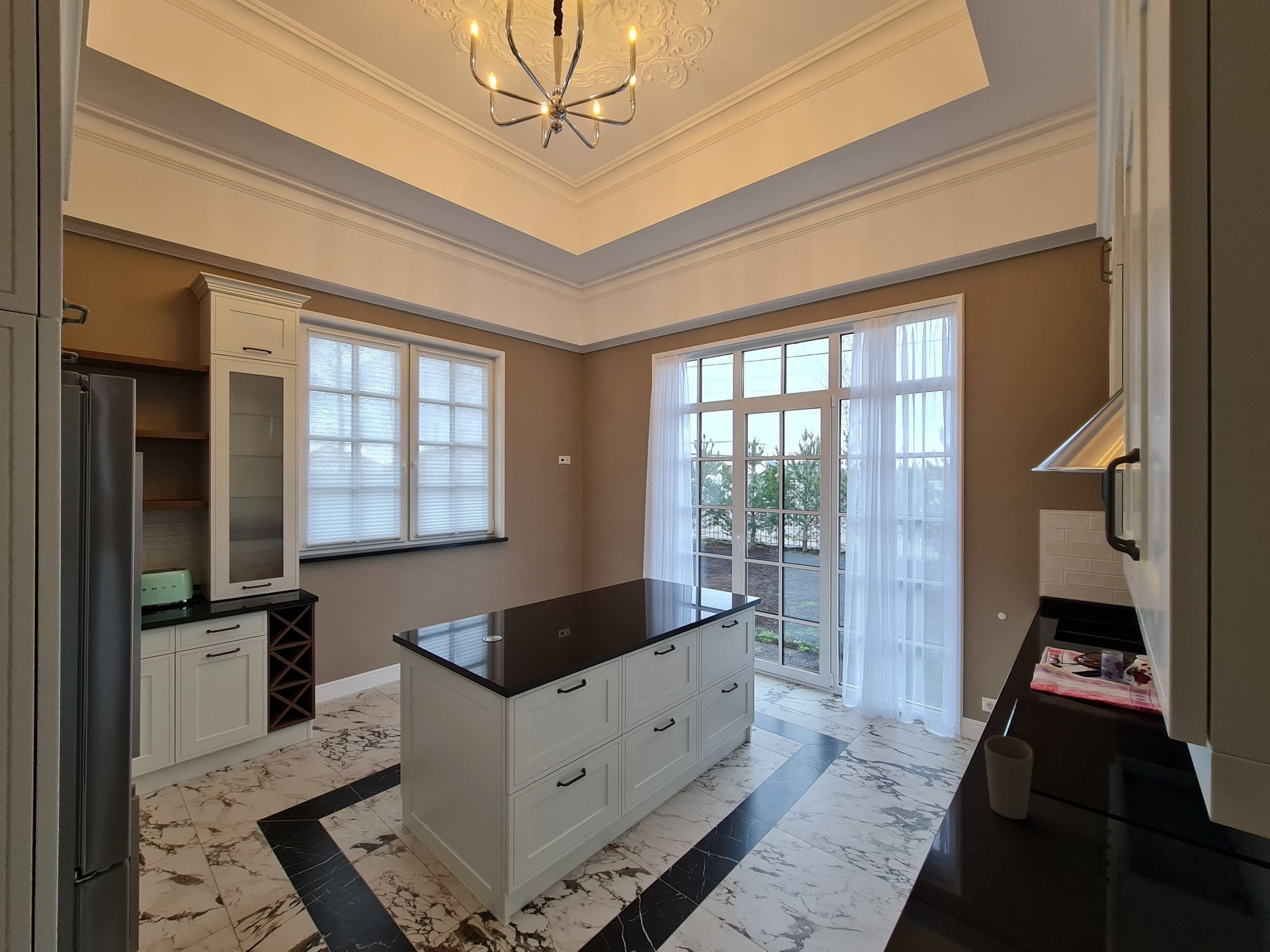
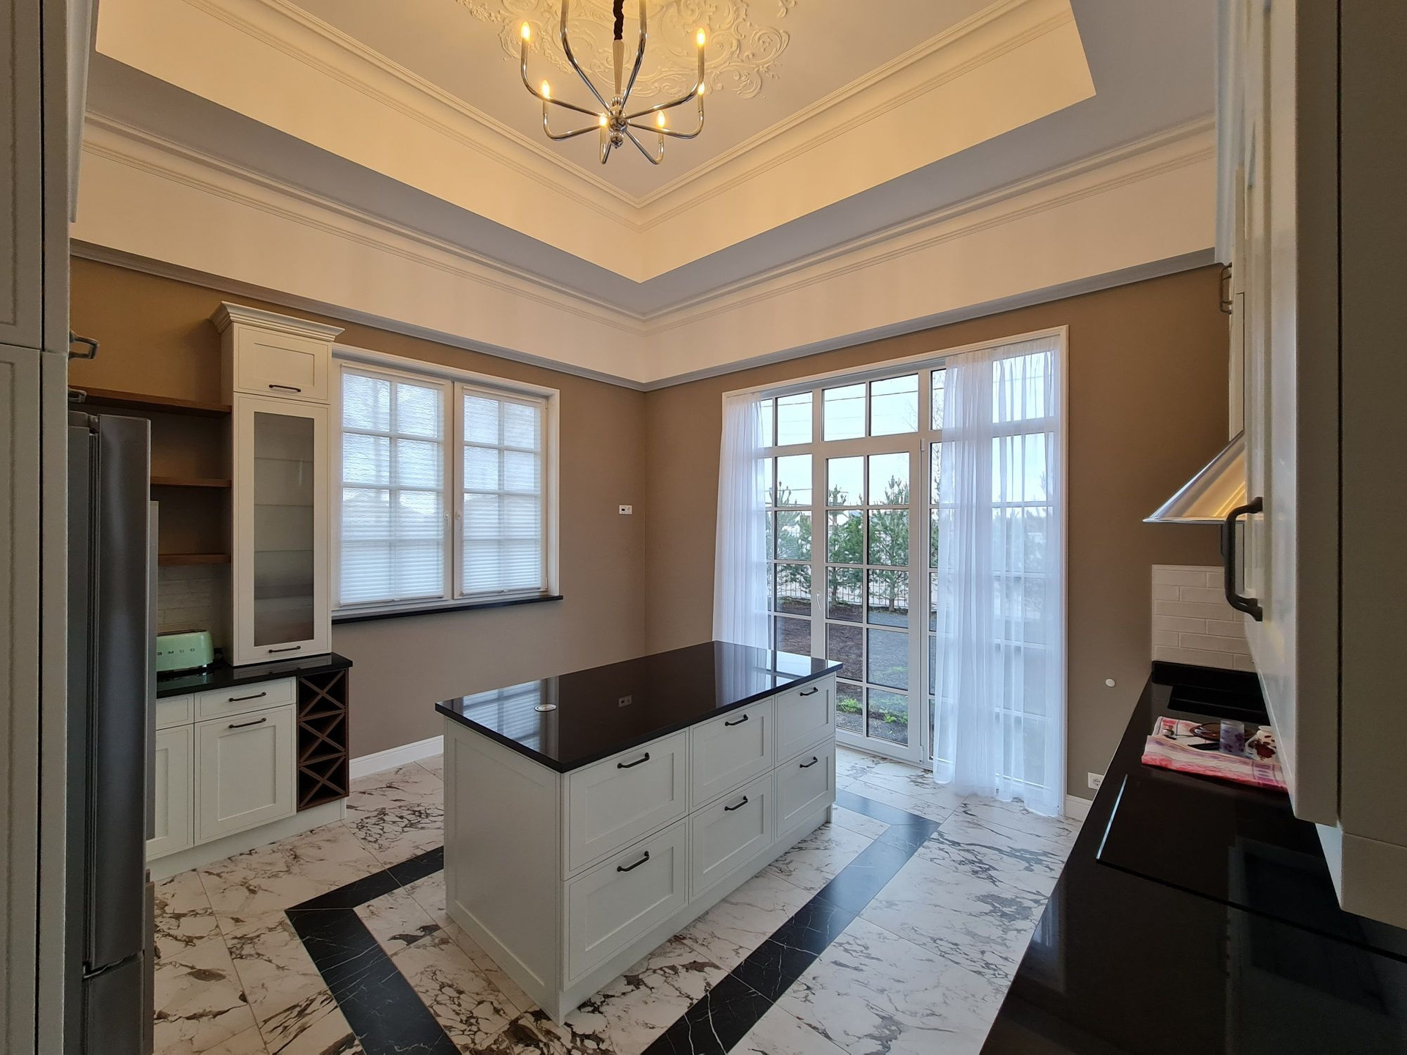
- cup [984,734,1035,820]
